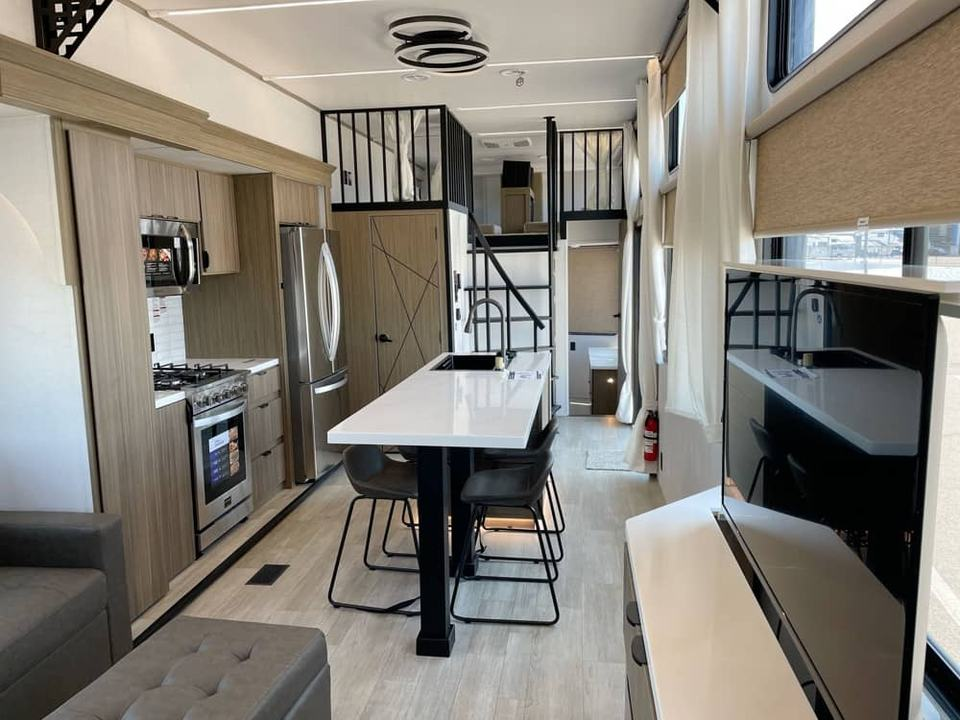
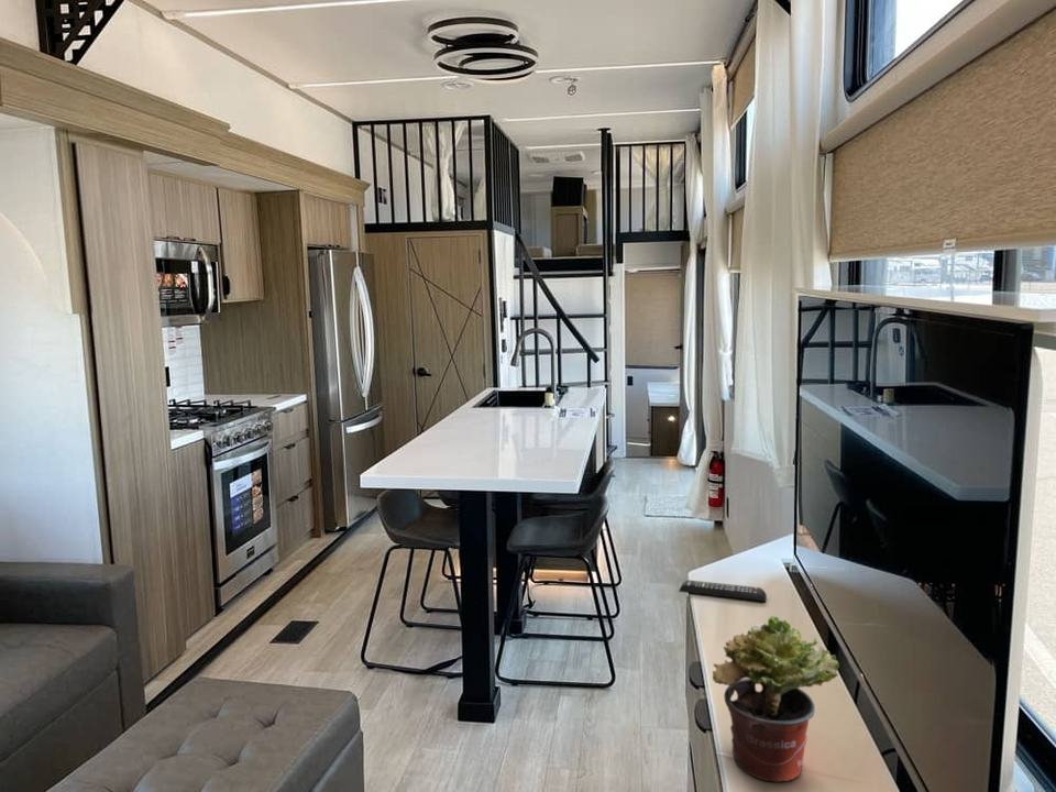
+ potted plant [712,615,840,783]
+ remote control [678,579,768,603]
